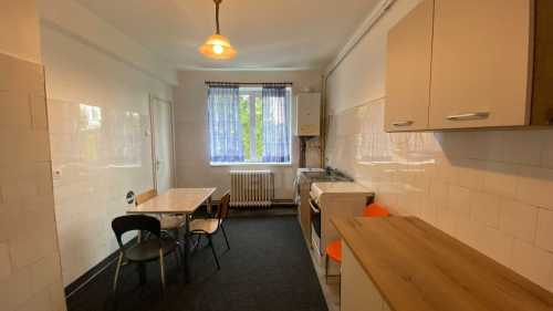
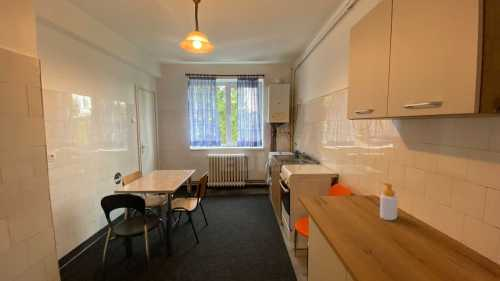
+ soap bottle [379,182,399,221]
